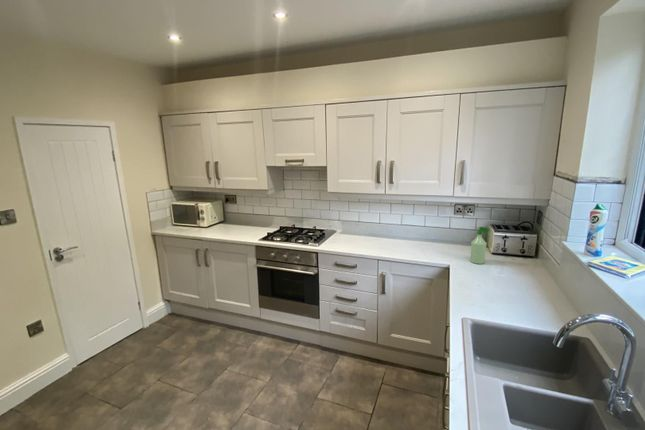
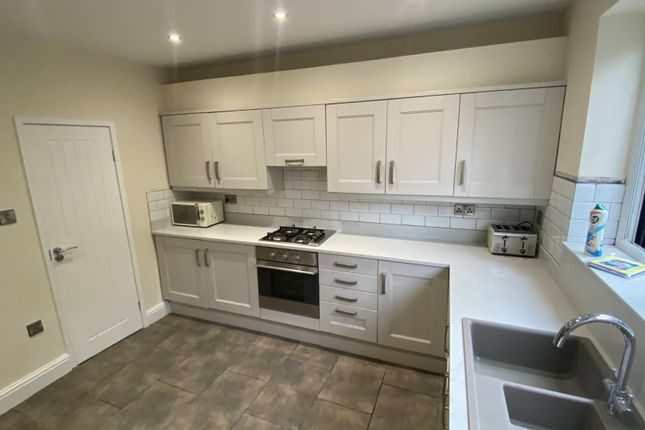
- spray bottle [469,226,491,265]
